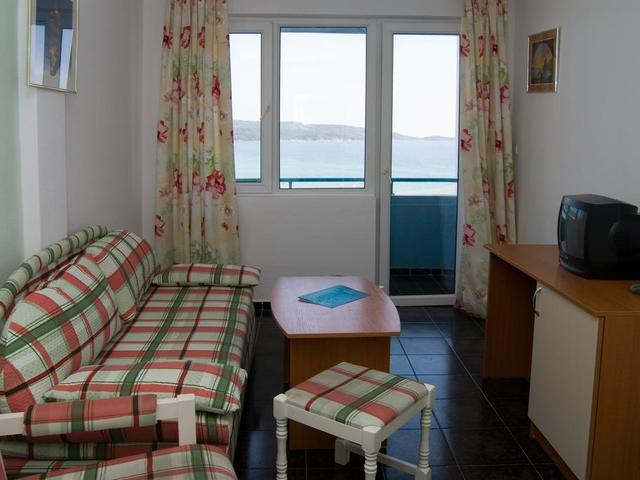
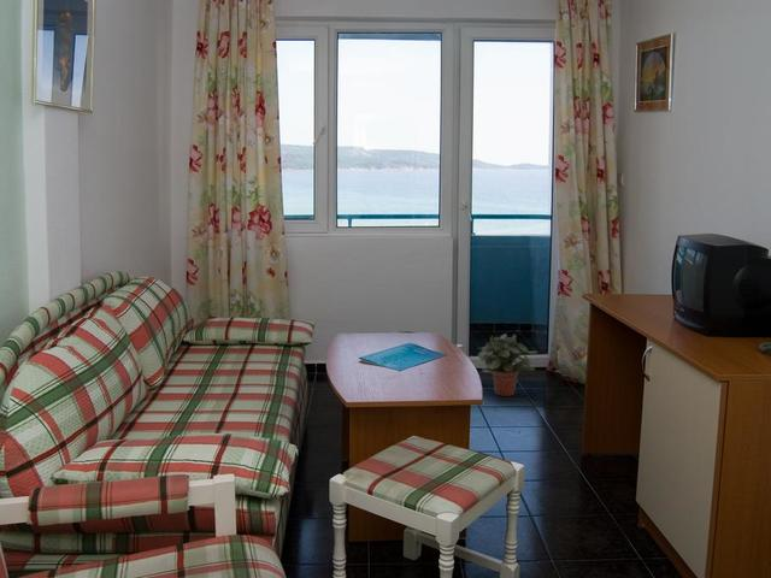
+ potted plant [476,332,540,397]
